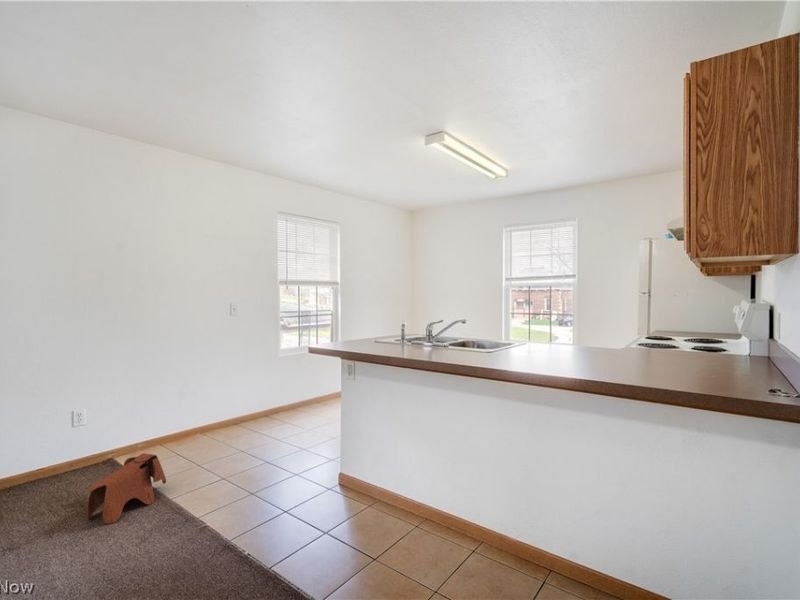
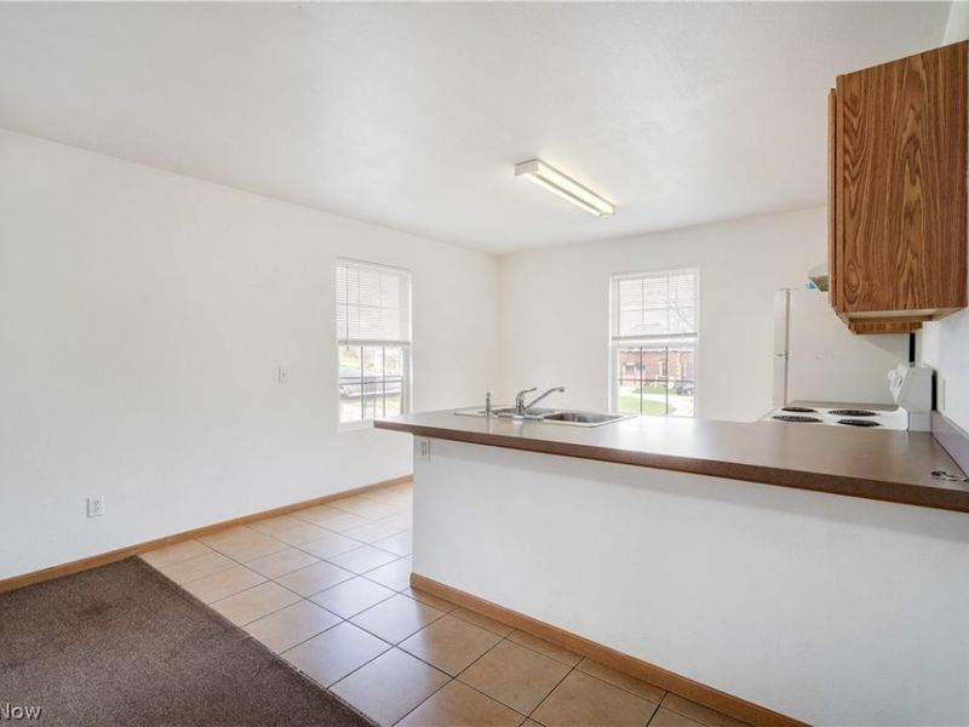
- toy elephant [86,452,167,525]
